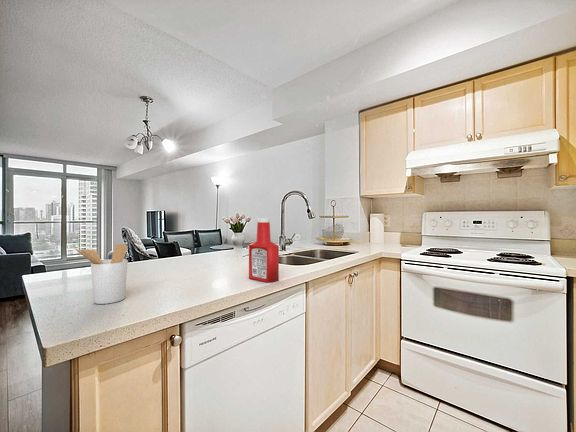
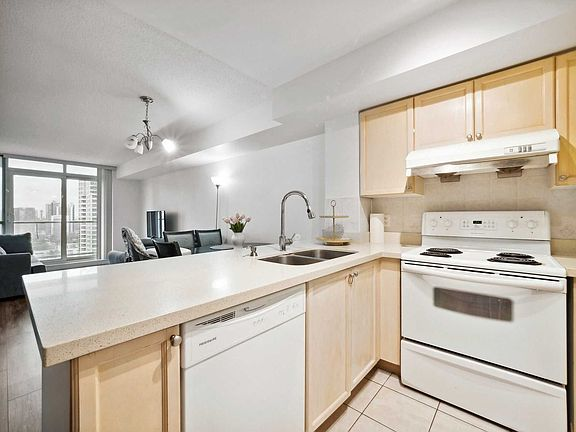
- utensil holder [73,243,129,305]
- soap bottle [248,217,280,284]
